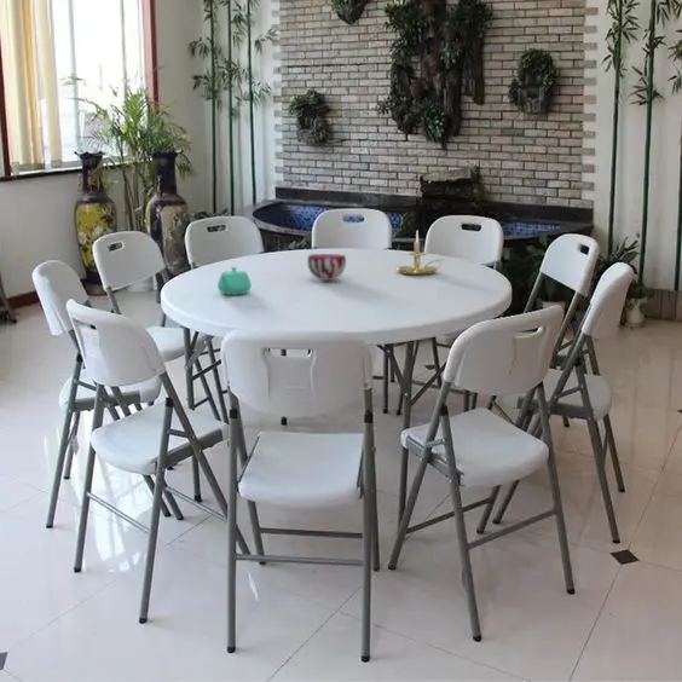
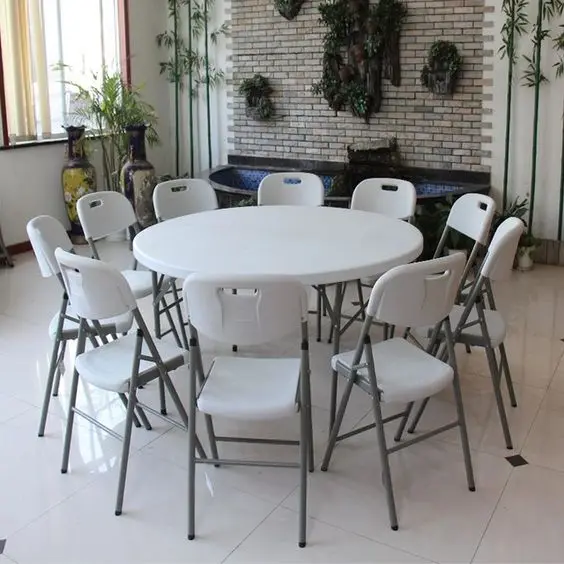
- decorative bowl [306,253,347,282]
- teapot [216,266,253,295]
- candle holder [395,231,443,276]
